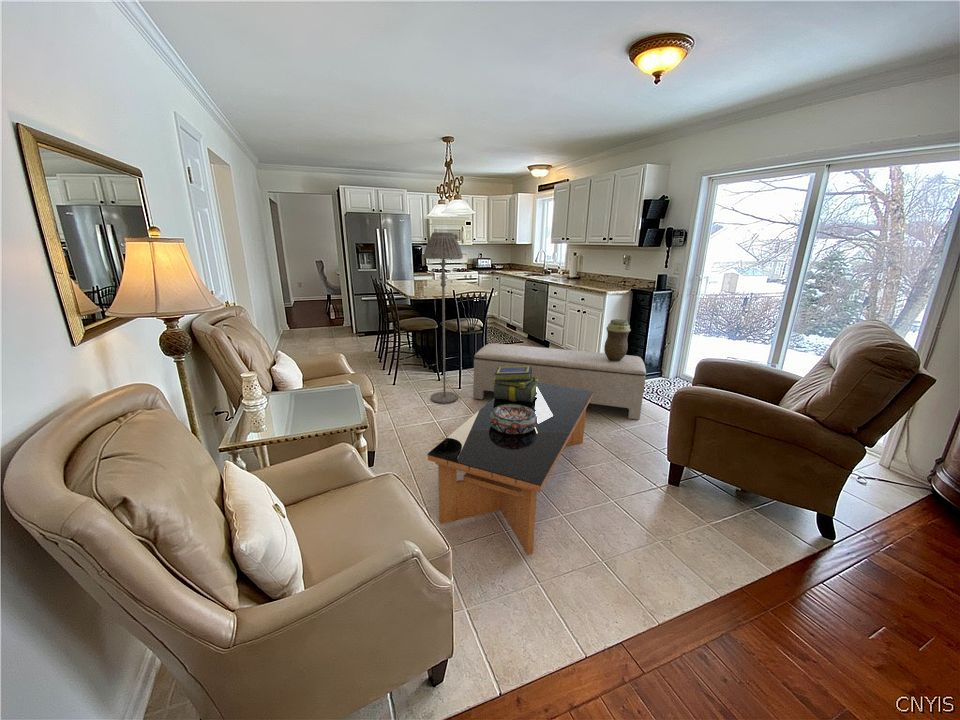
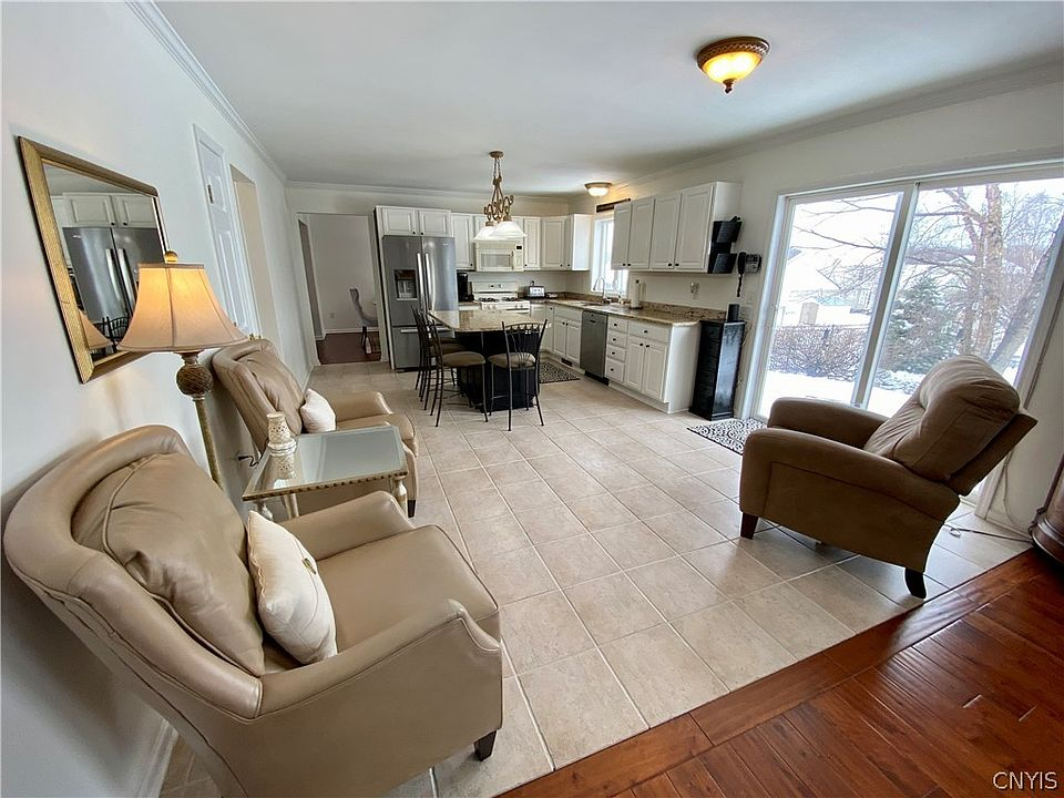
- coffee table [427,382,593,556]
- decorative urn [603,318,632,362]
- stack of books [493,366,538,402]
- bench [472,342,647,421]
- floor lamp [423,231,464,404]
- decorative bowl [489,404,538,434]
